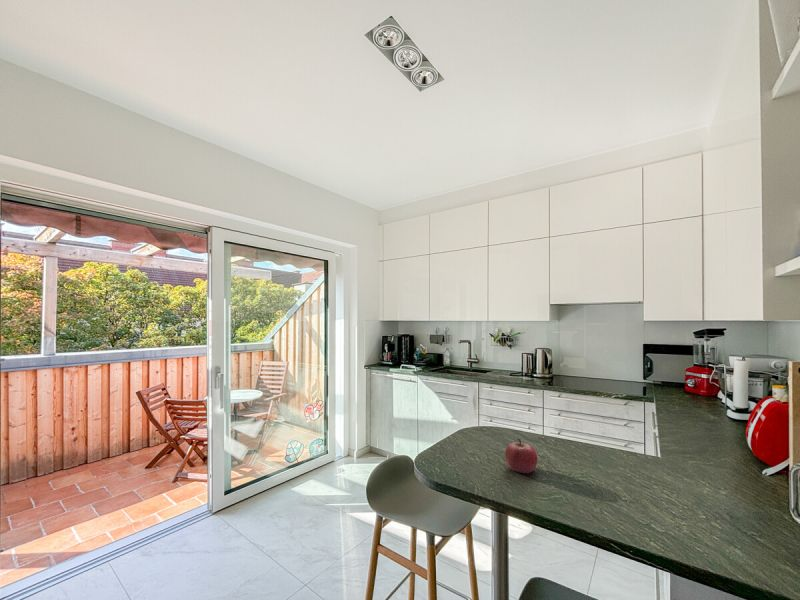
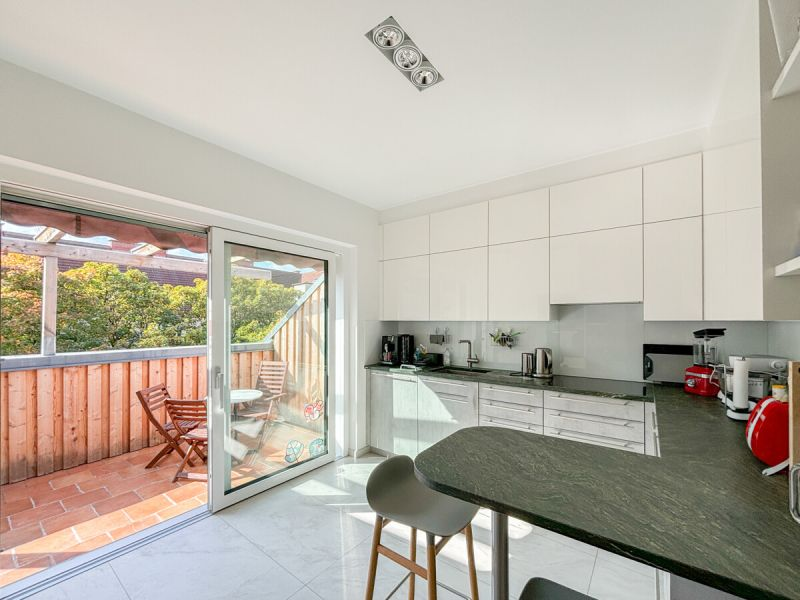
- fruit [504,437,538,474]
